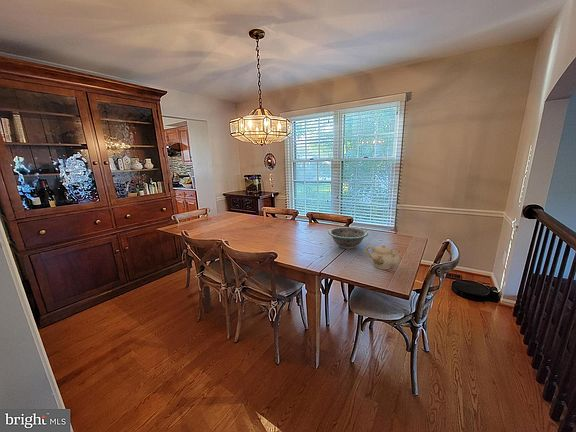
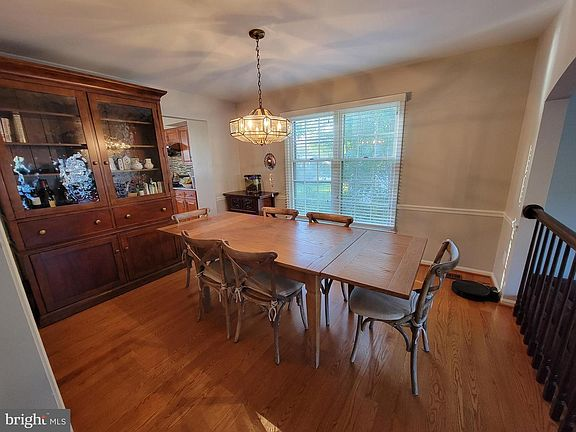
- teapot [365,244,401,270]
- decorative bowl [328,226,369,250]
